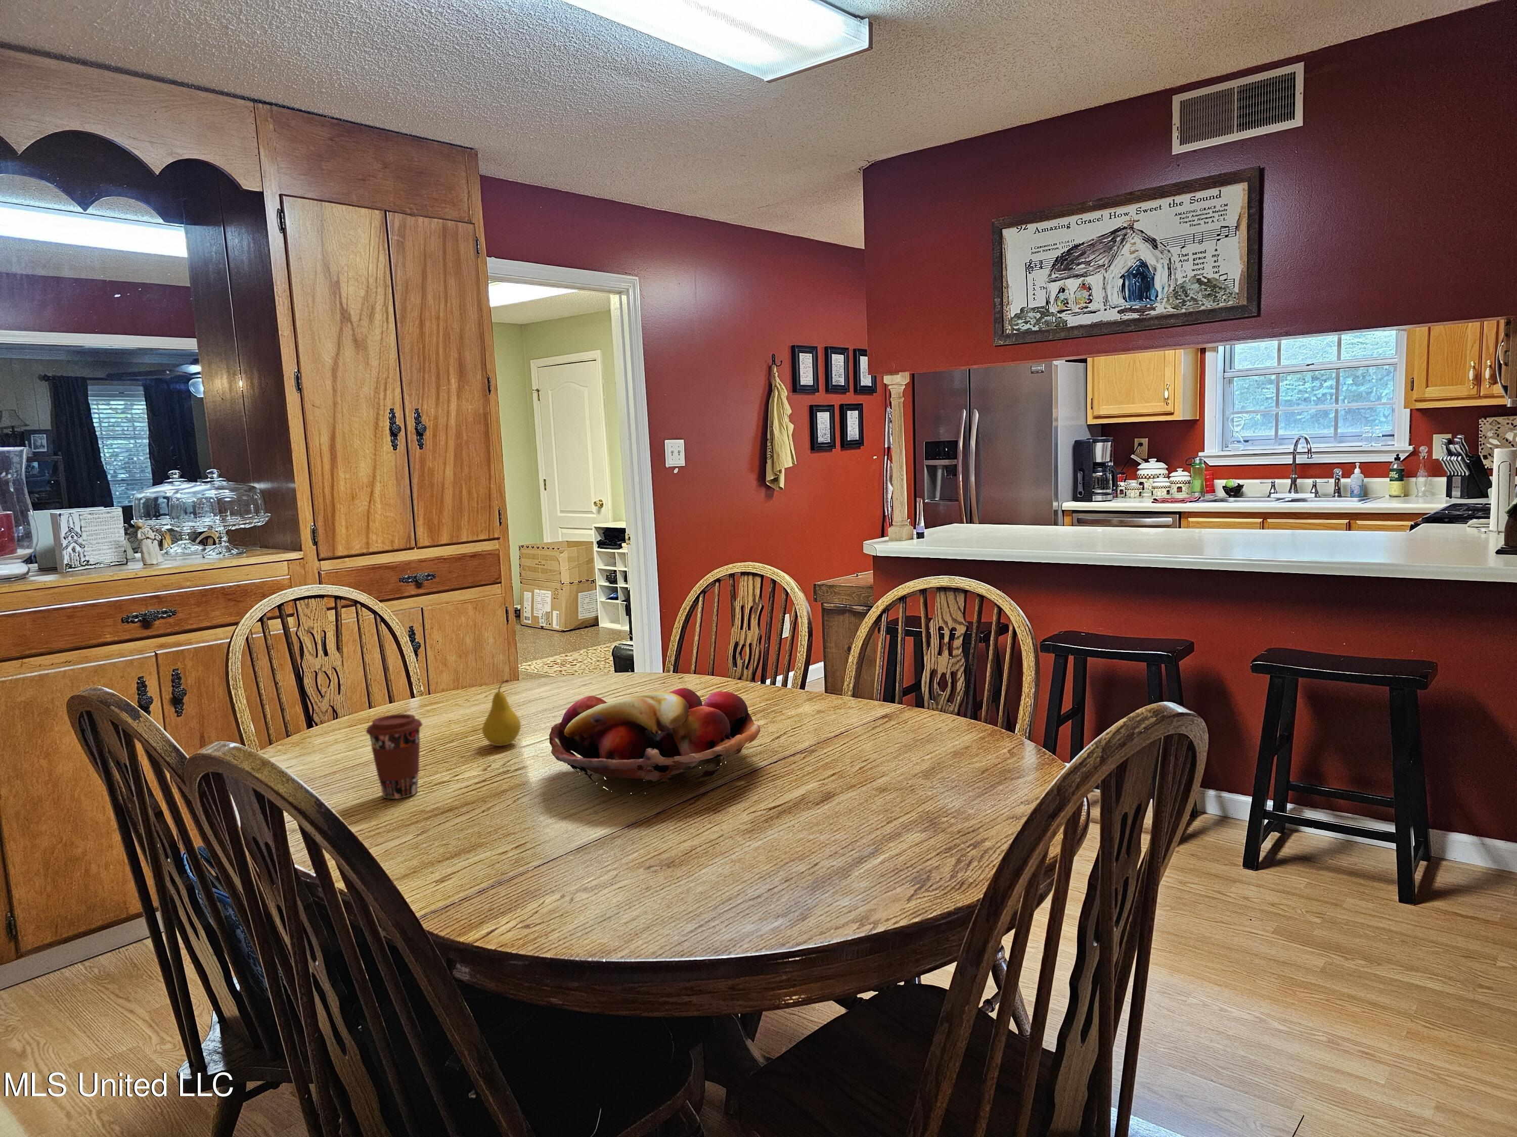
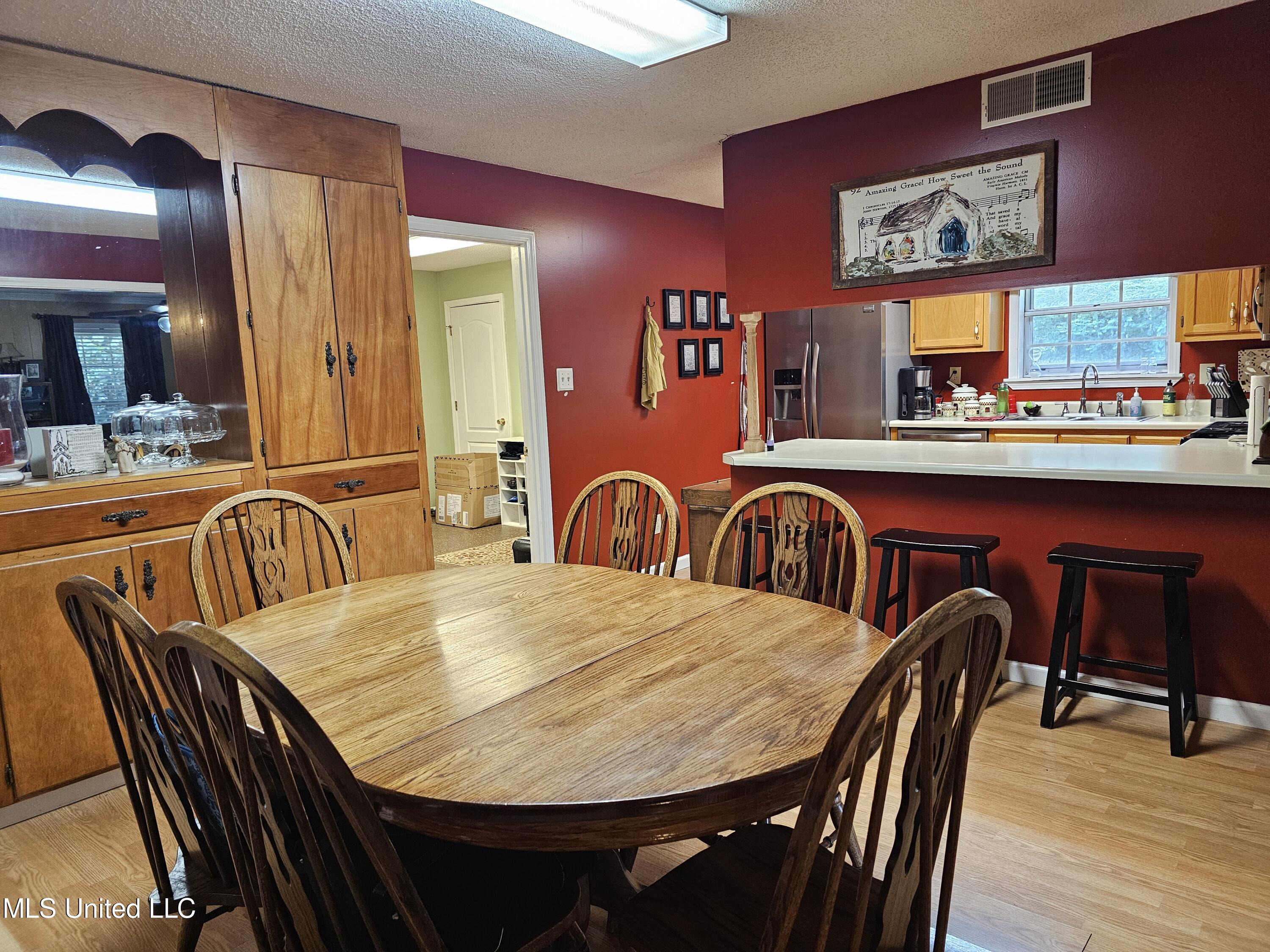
- fruit basket [548,687,761,794]
- fruit [481,680,521,746]
- coffee cup [366,713,423,799]
